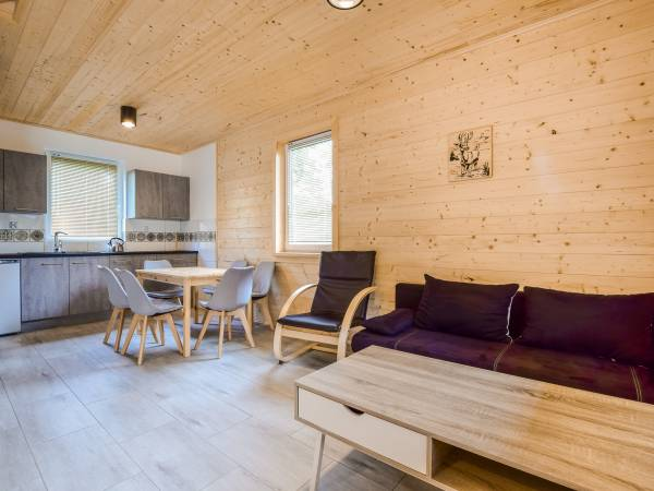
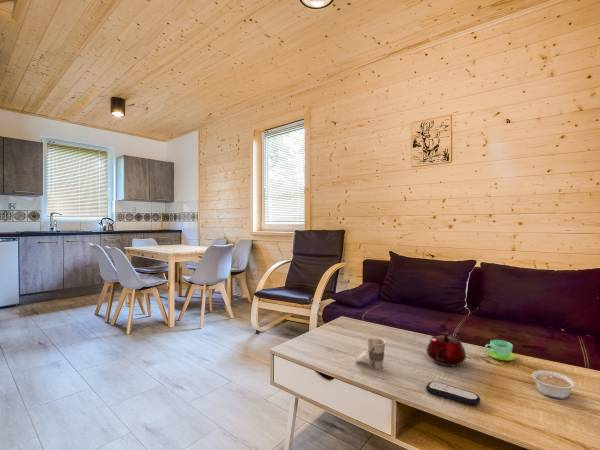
+ legume [528,369,577,400]
+ teapot [426,332,467,367]
+ cup [484,339,518,362]
+ cup [354,337,387,370]
+ remote control [425,380,481,406]
